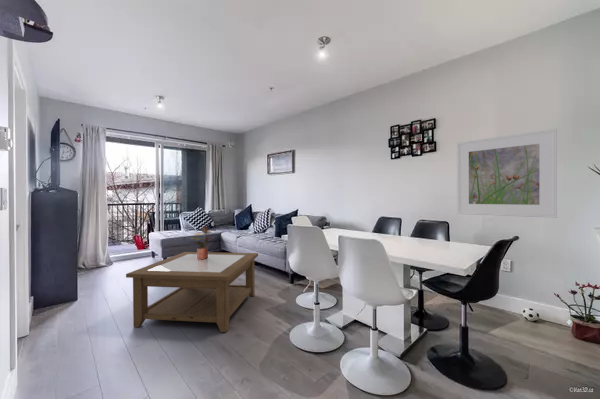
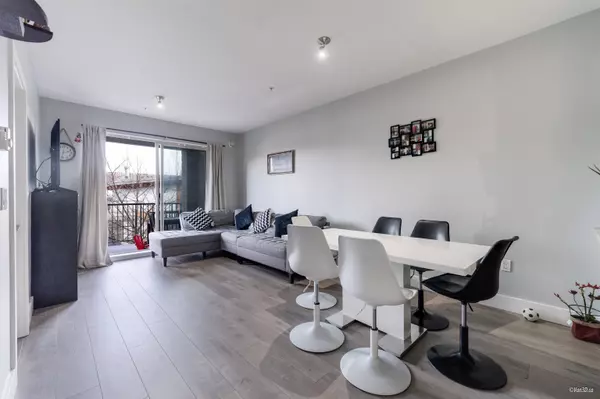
- coffee table [125,251,259,333]
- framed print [456,128,558,219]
- potted plant [189,225,219,260]
